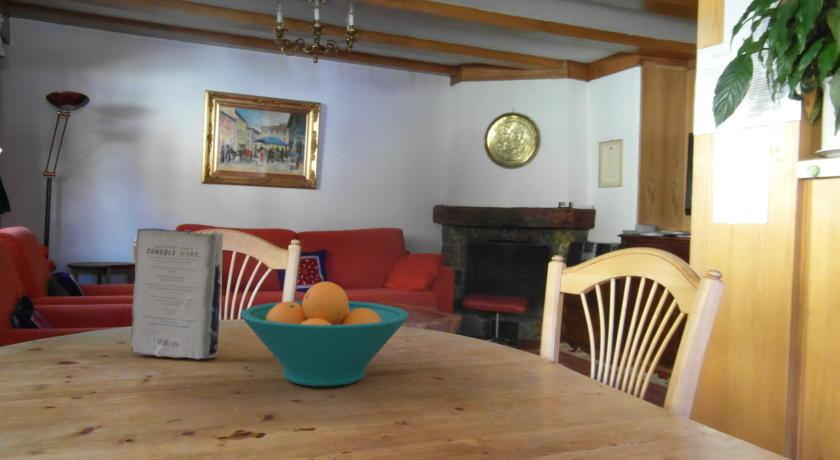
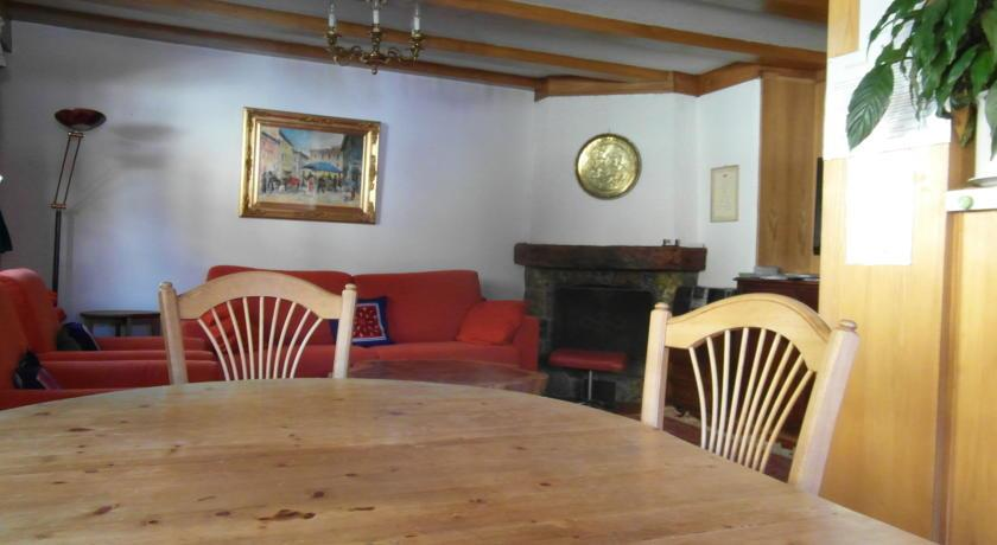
- fruit bowl [239,281,410,387]
- book [130,227,224,360]
